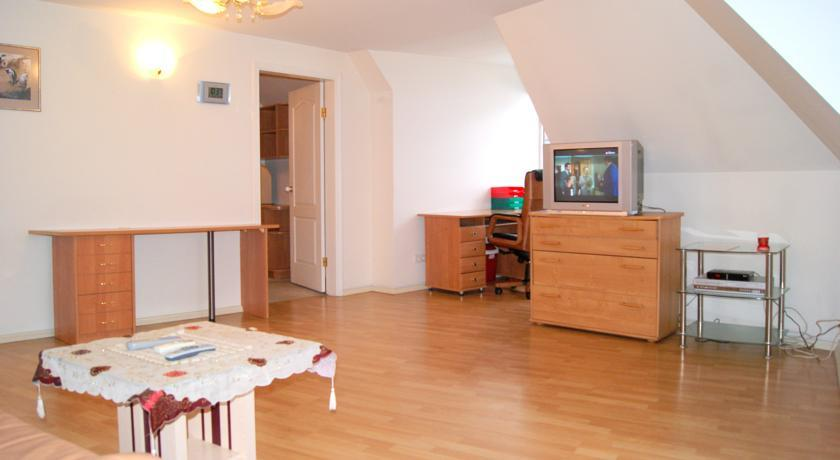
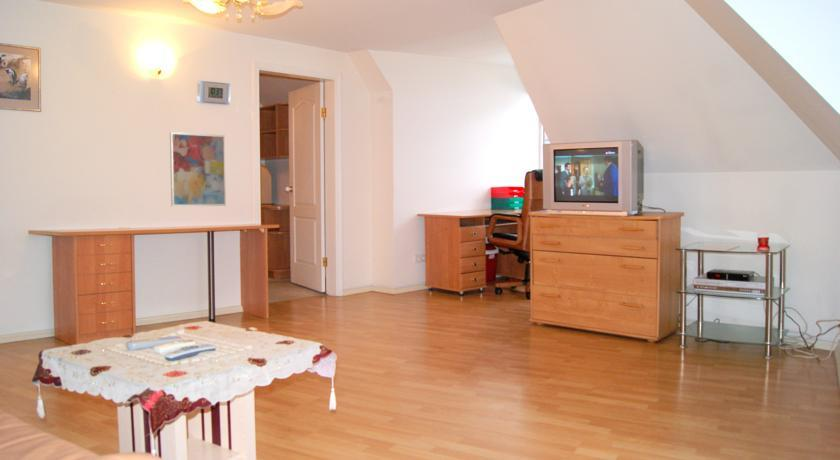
+ wall art [169,131,227,208]
